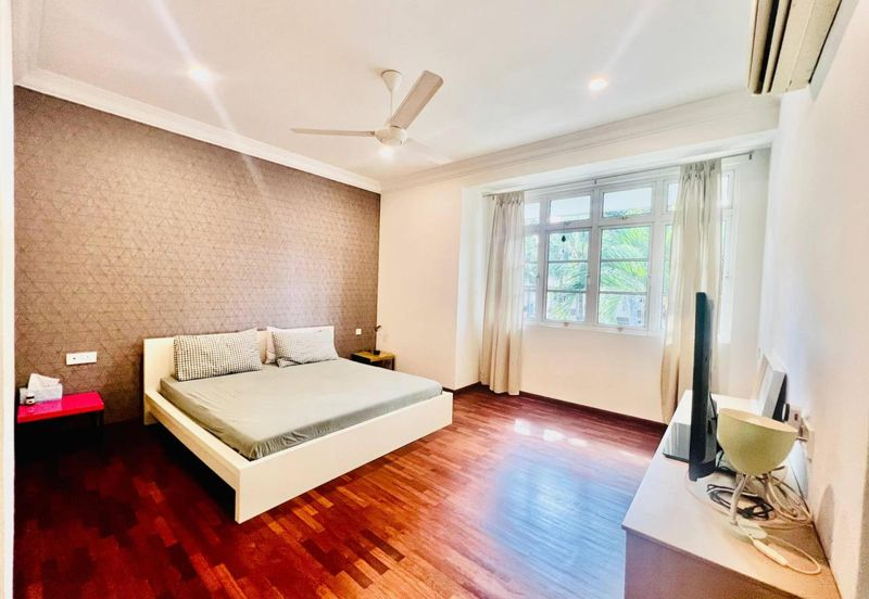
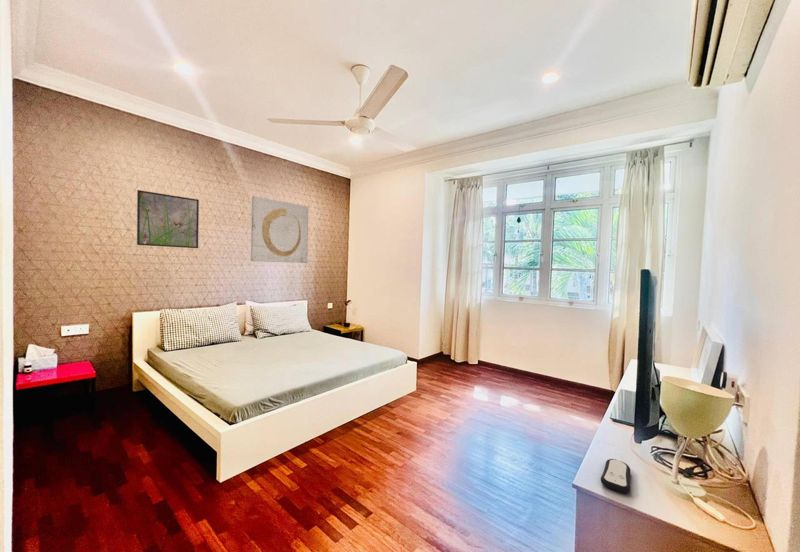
+ remote control [600,458,631,494]
+ wall art [250,196,309,264]
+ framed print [136,189,200,249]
